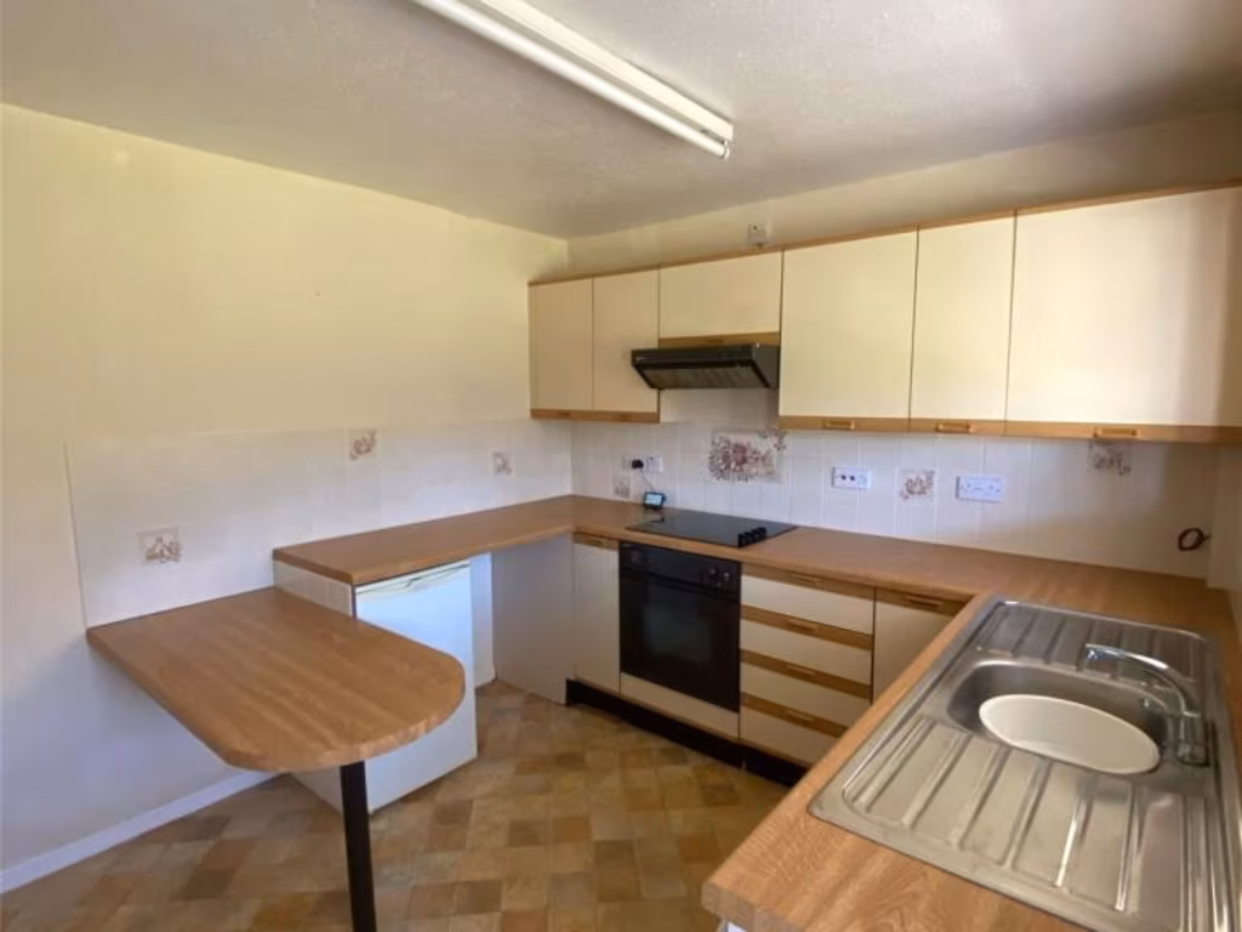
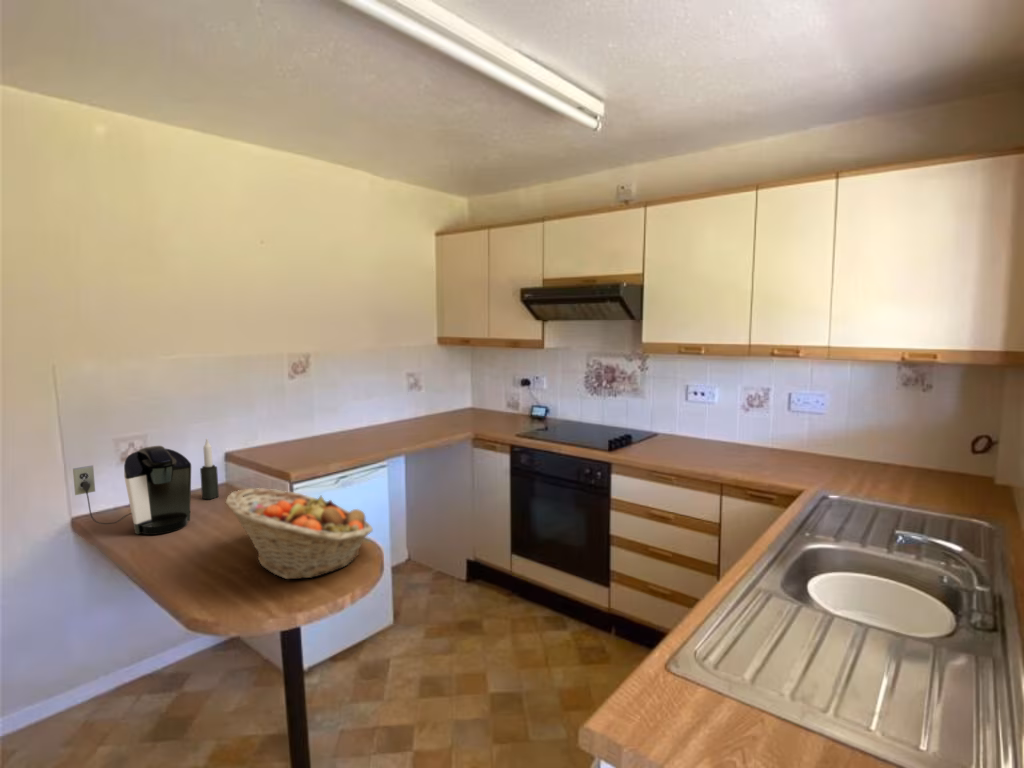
+ coffee maker [72,445,192,536]
+ candle [199,438,220,500]
+ fruit basket [224,487,374,580]
